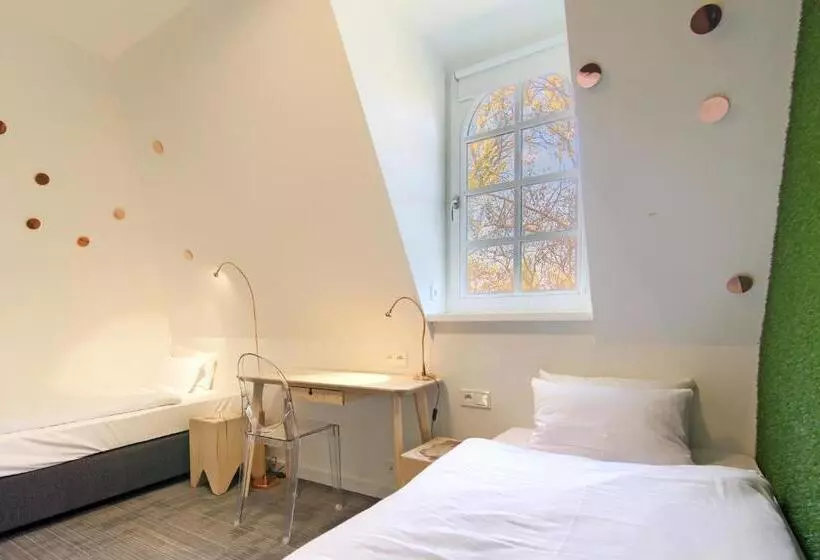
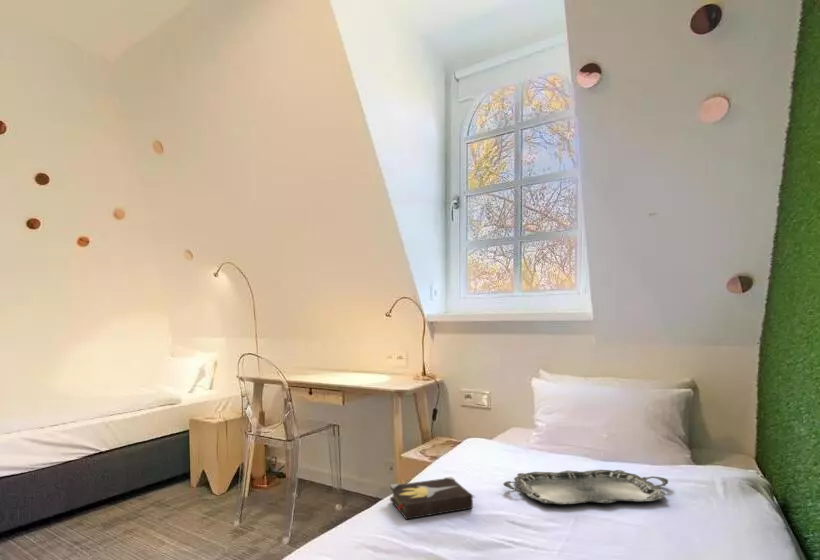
+ hardback book [389,476,477,521]
+ serving tray [502,469,669,505]
